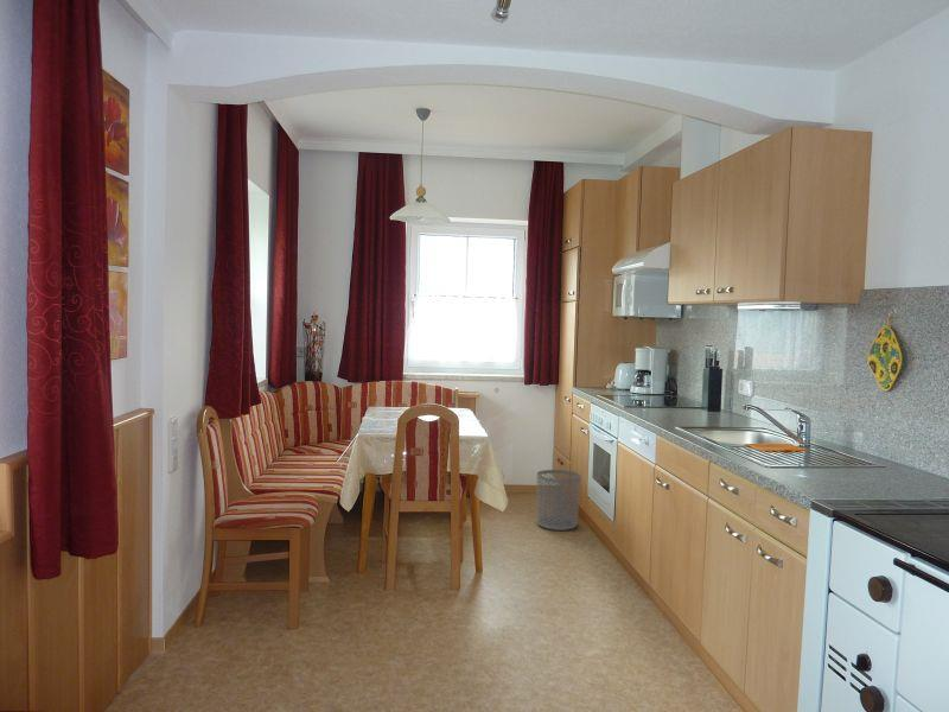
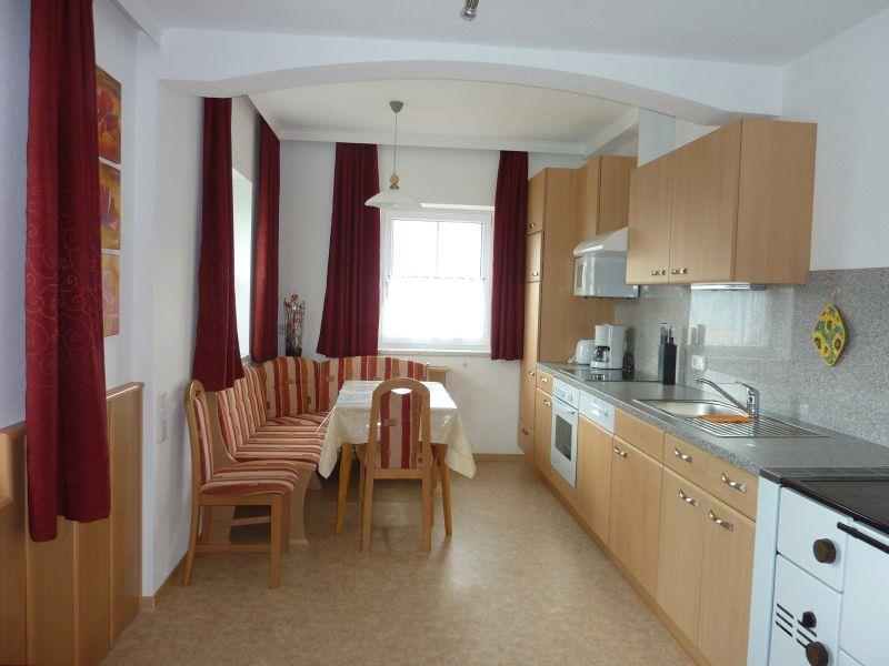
- waste bin [536,469,582,532]
